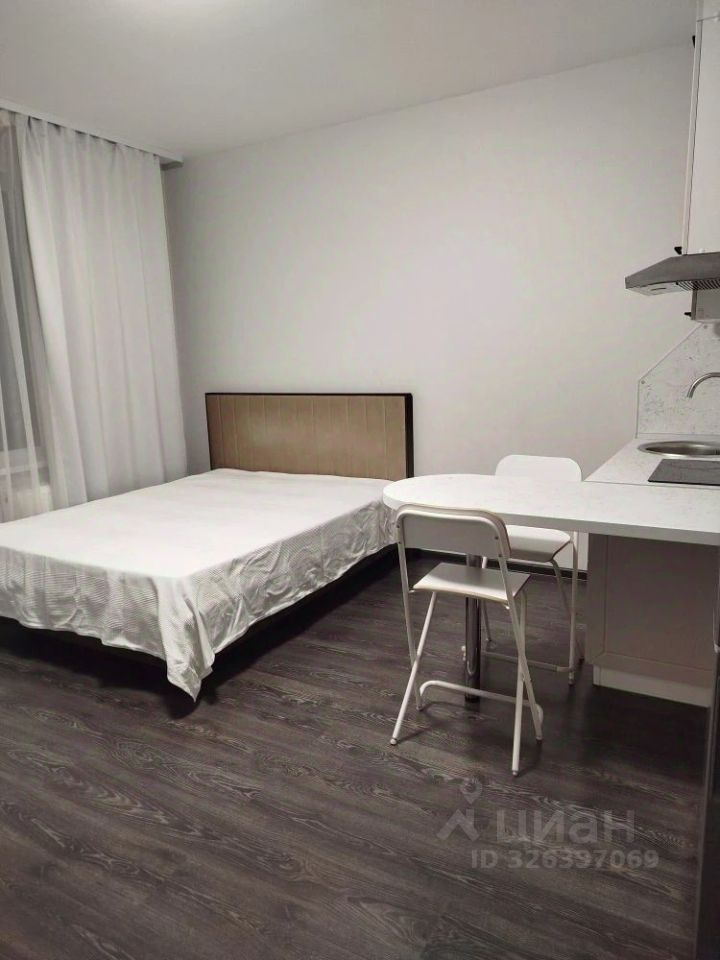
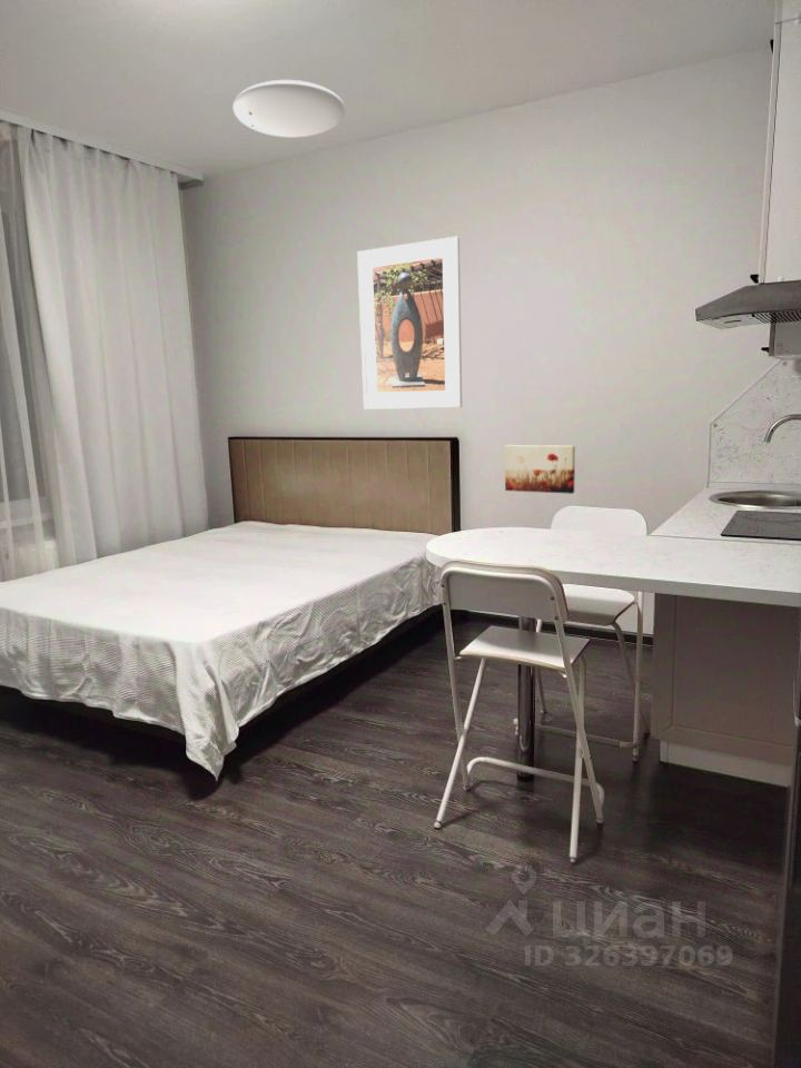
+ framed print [356,235,463,411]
+ wall art [504,444,576,495]
+ ceiling light [233,79,346,138]
